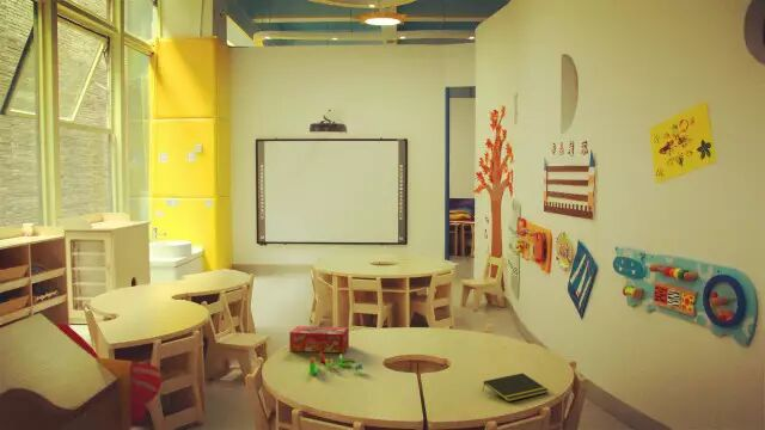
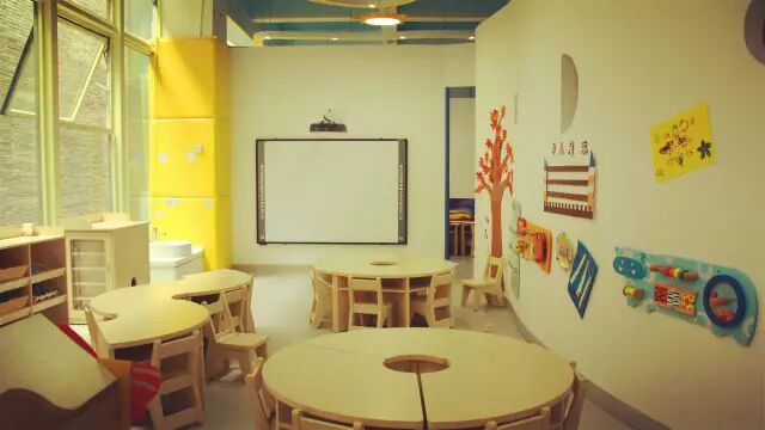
- tissue box [288,325,350,354]
- notepad [482,371,550,403]
- building blocks [308,352,363,375]
